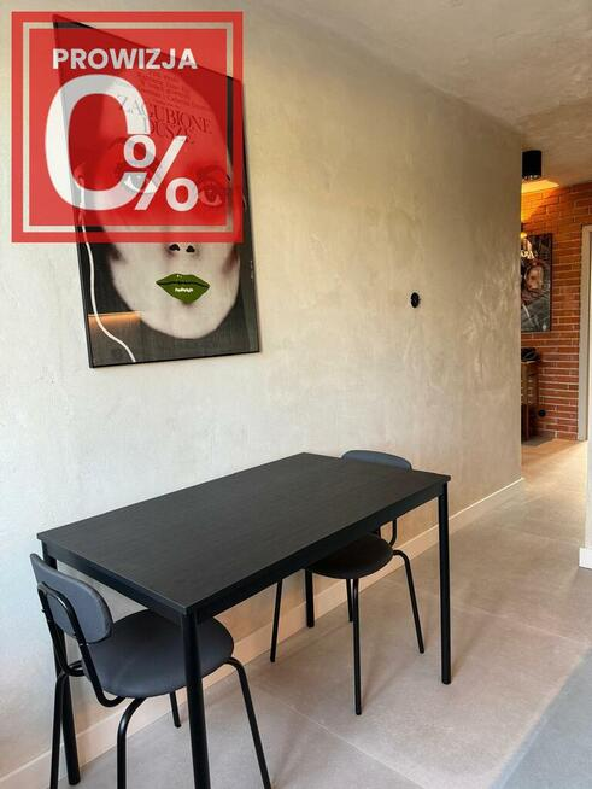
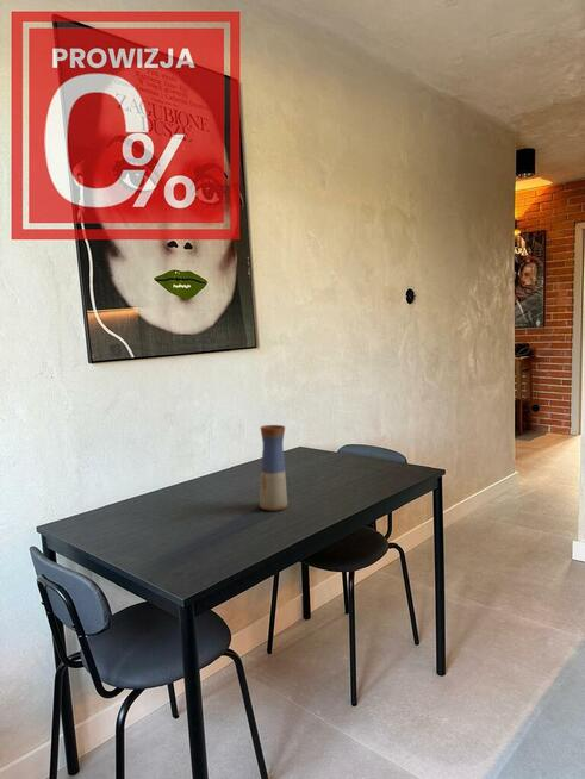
+ vase [259,424,288,512]
